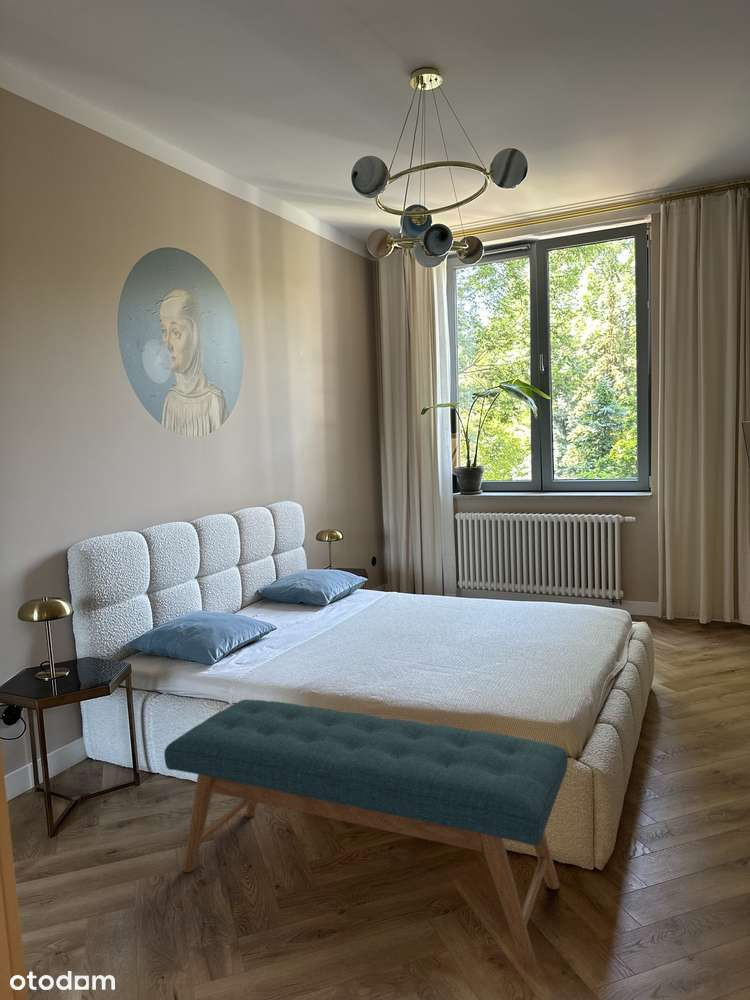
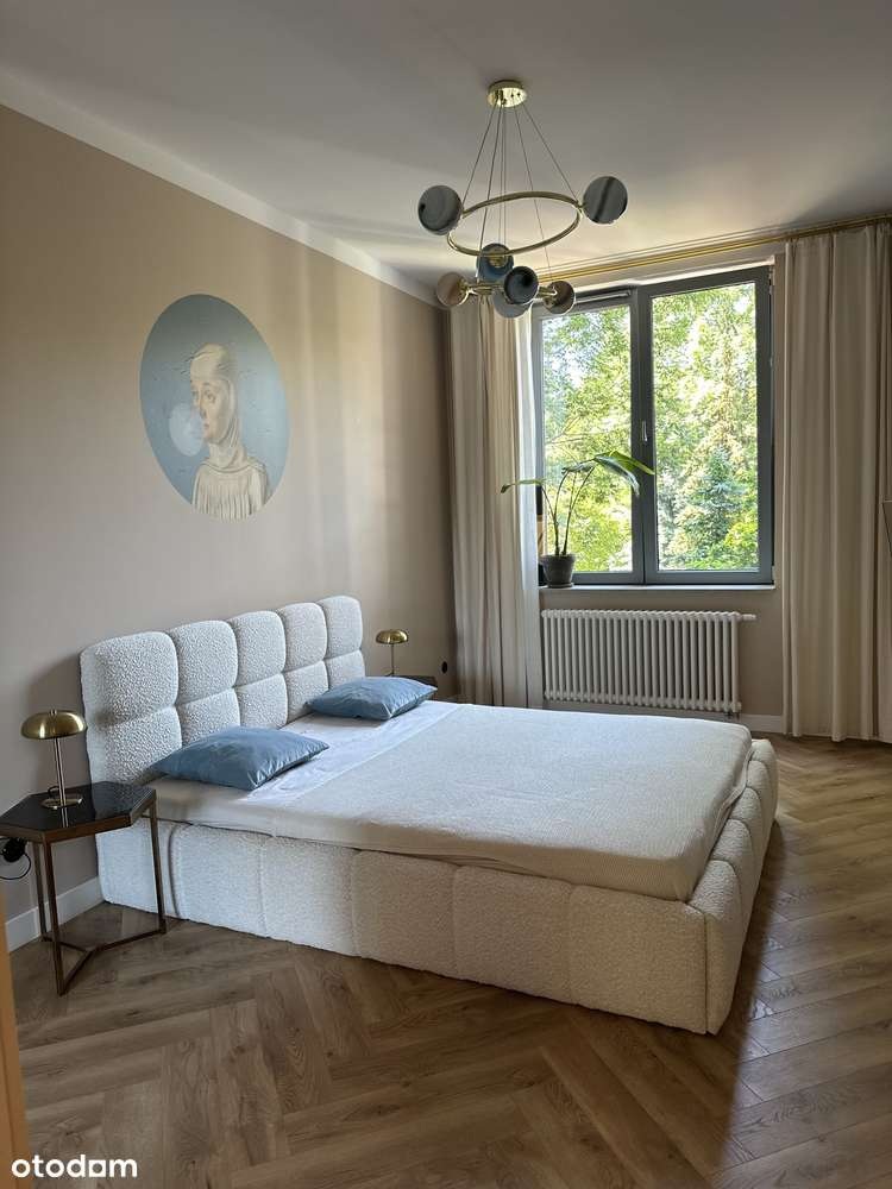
- bench [163,698,569,971]
